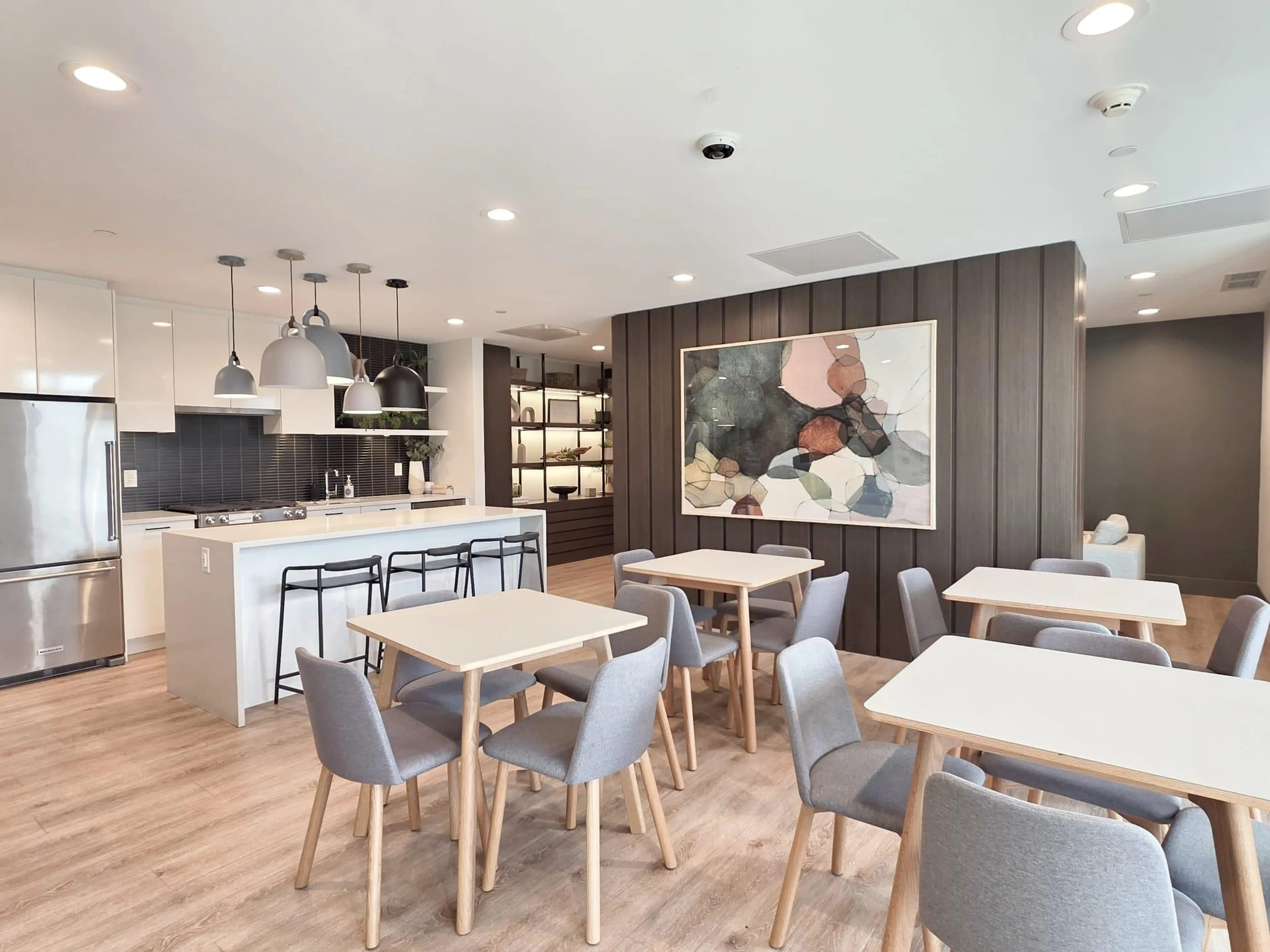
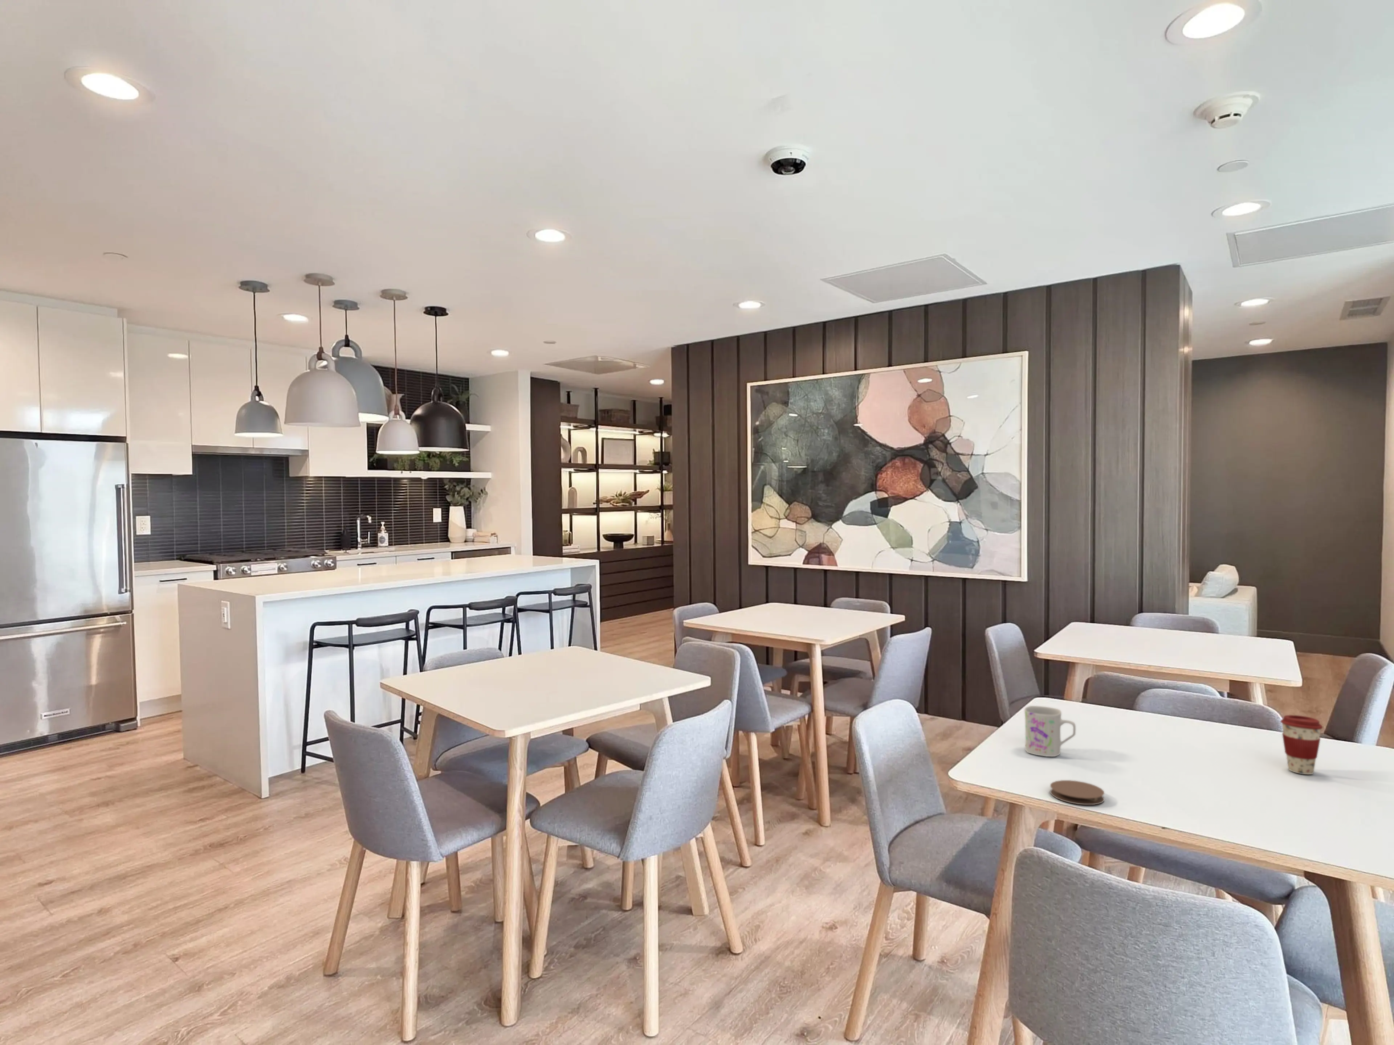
+ coaster [1049,779,1104,806]
+ mug [1024,706,1076,757]
+ coffee cup [1280,715,1324,775]
